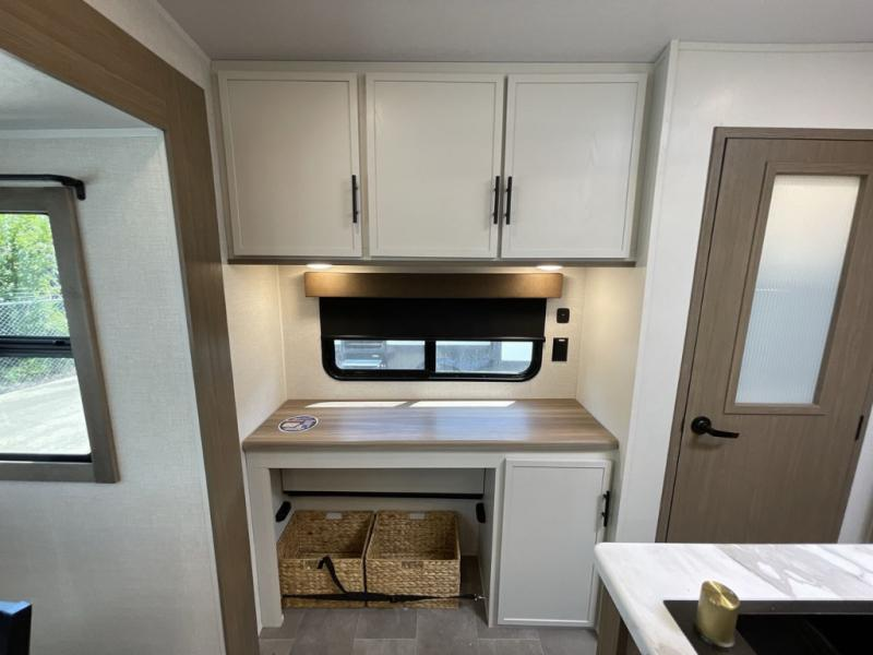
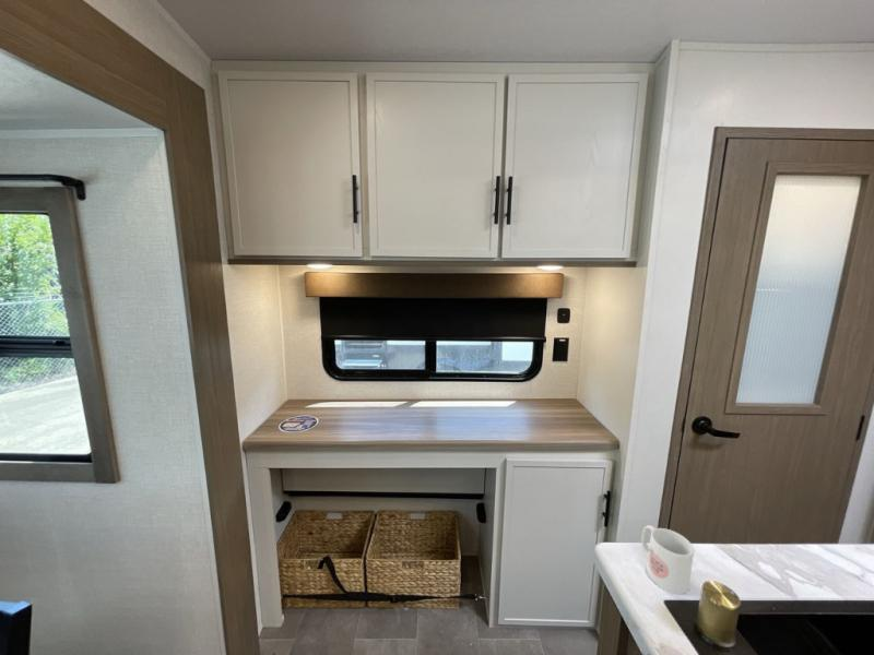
+ mug [640,524,695,595]
